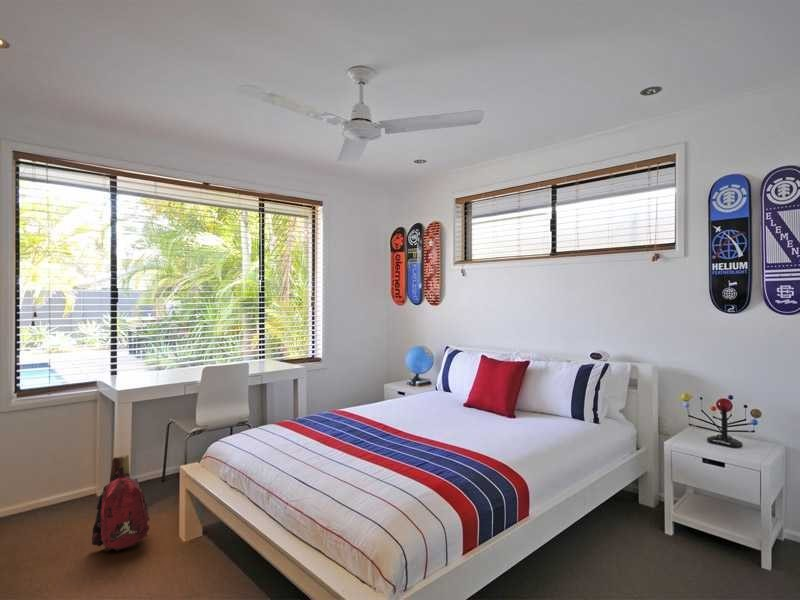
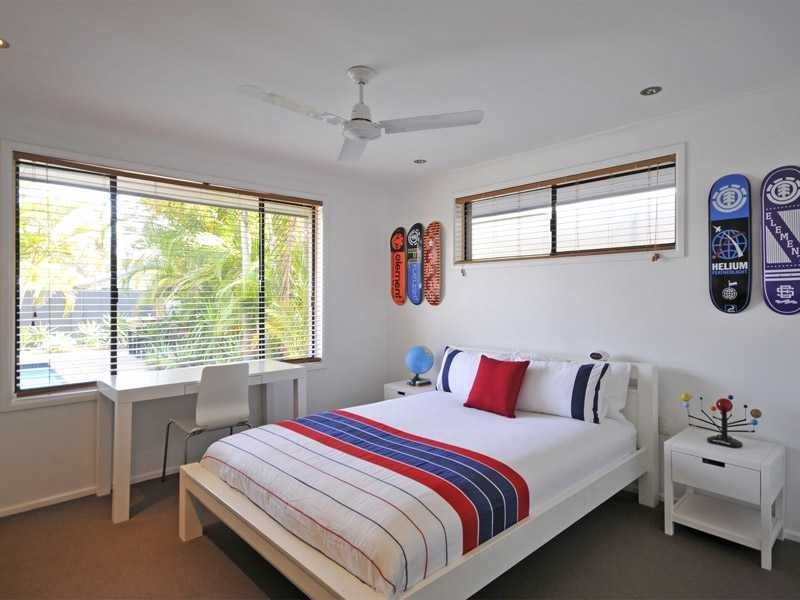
- baseball cap [91,454,151,553]
